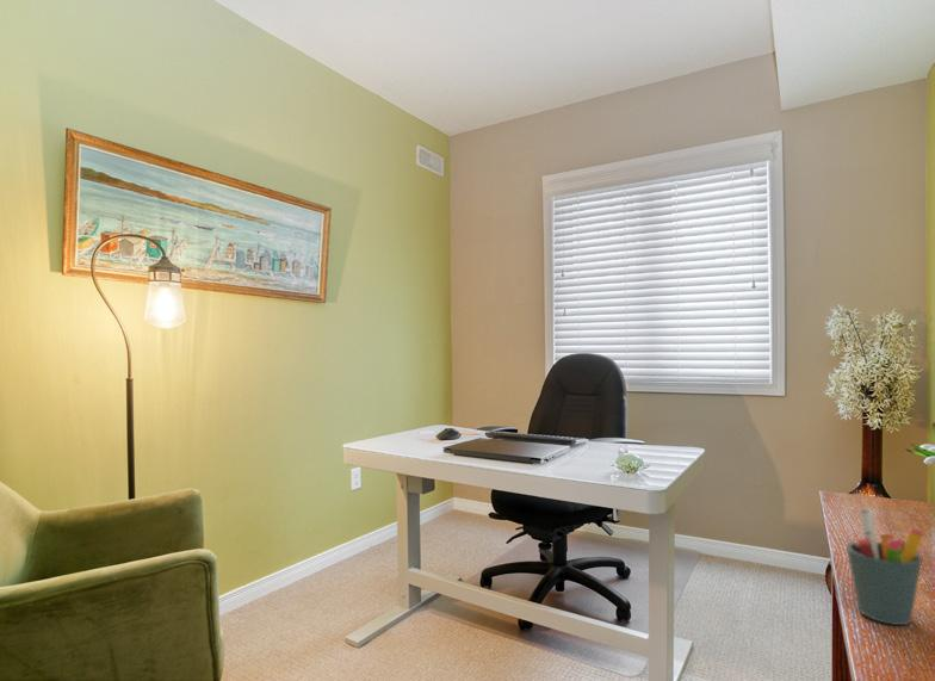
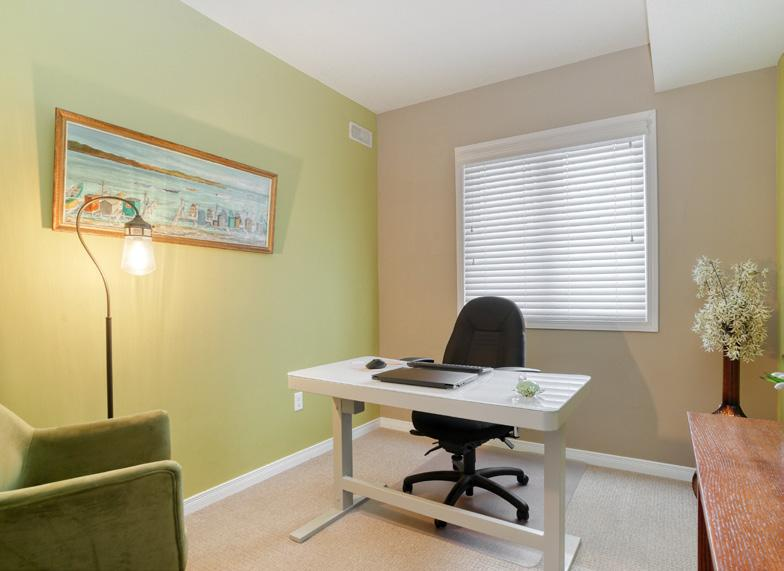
- pen holder [846,508,924,626]
